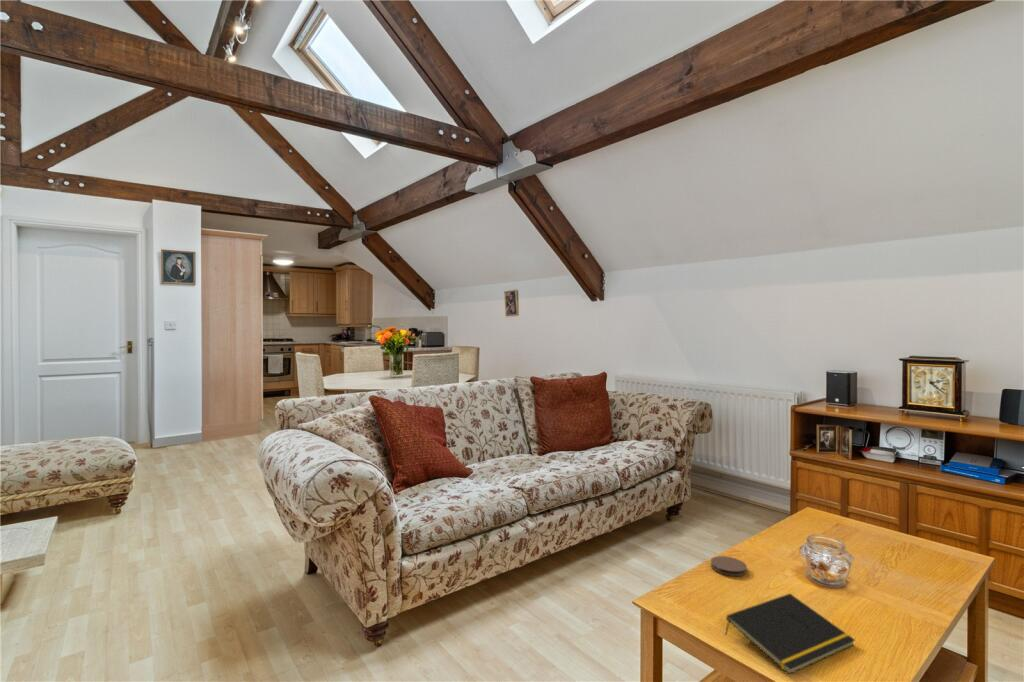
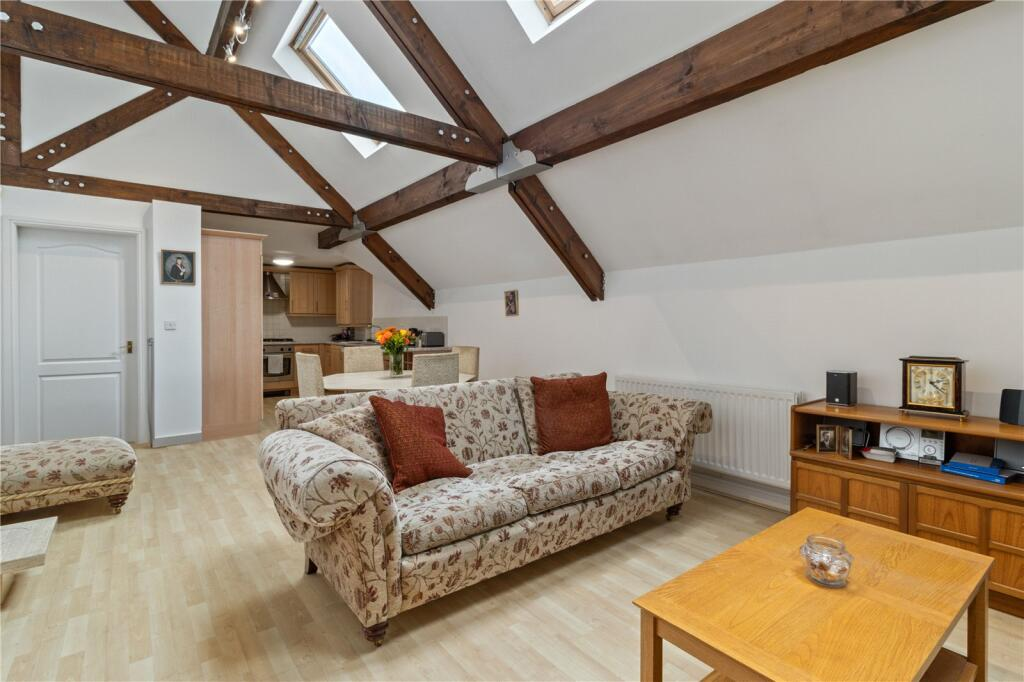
- coaster [710,555,748,577]
- notepad [724,593,856,675]
